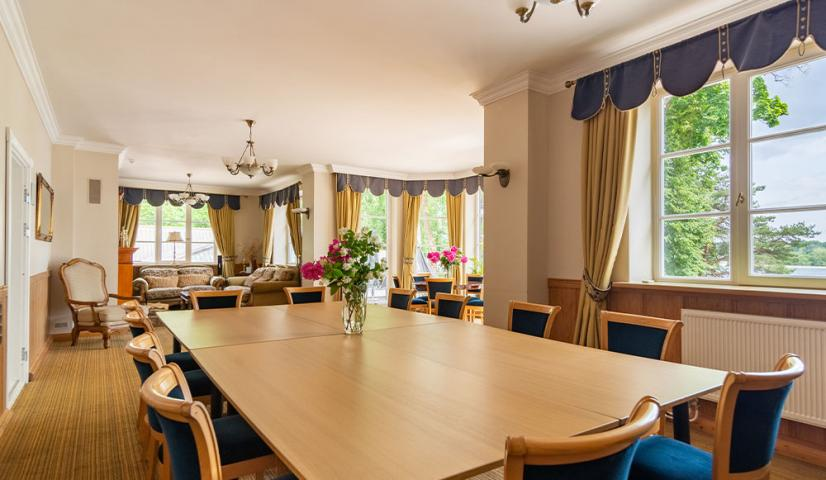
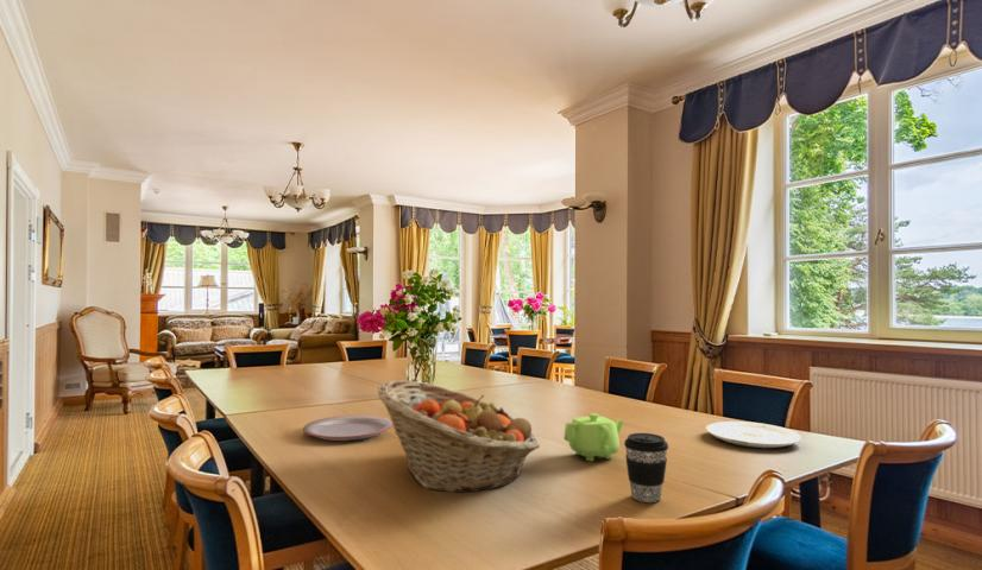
+ coffee cup [623,432,669,504]
+ teapot [562,412,624,462]
+ fruit basket [377,379,541,494]
+ plate [705,420,802,449]
+ plate [302,414,394,442]
